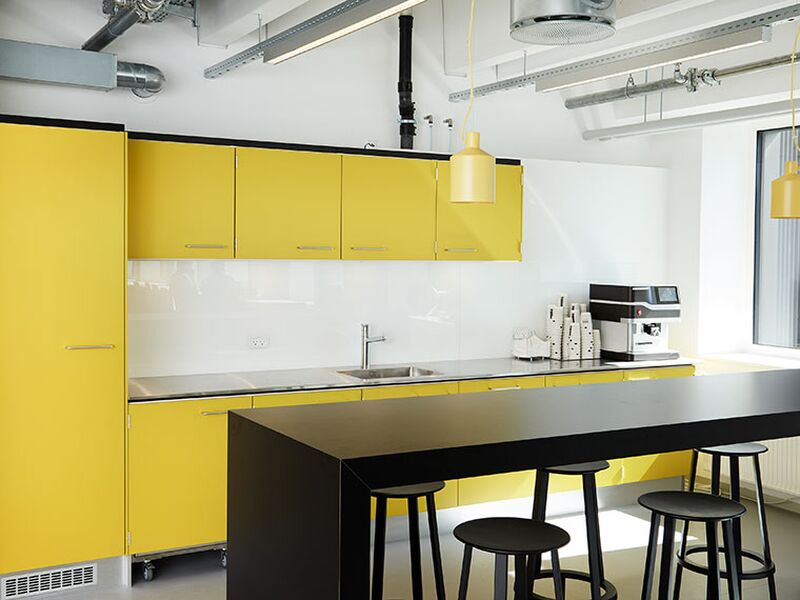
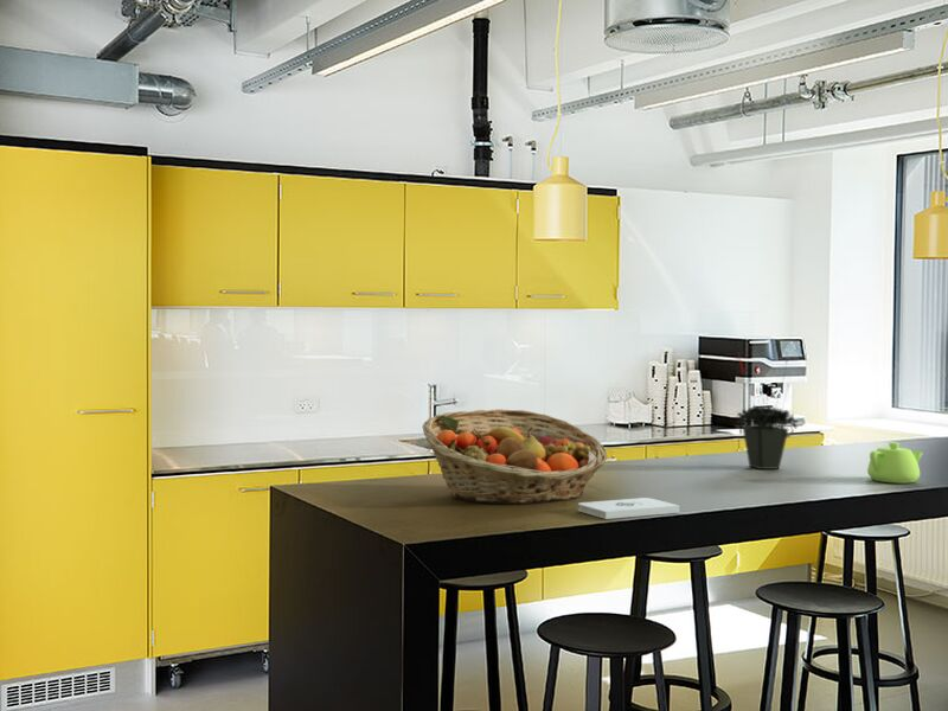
+ notepad [577,497,680,520]
+ potted plant [735,352,800,470]
+ fruit basket [421,408,608,506]
+ teapot [866,442,924,485]
